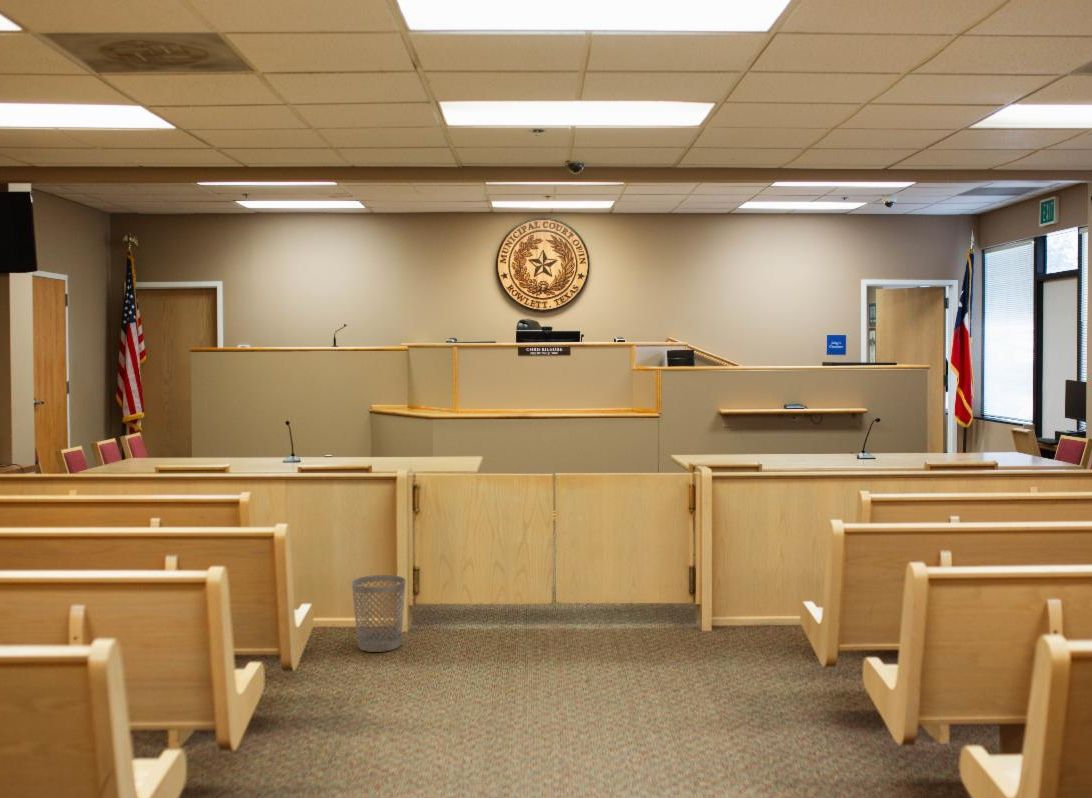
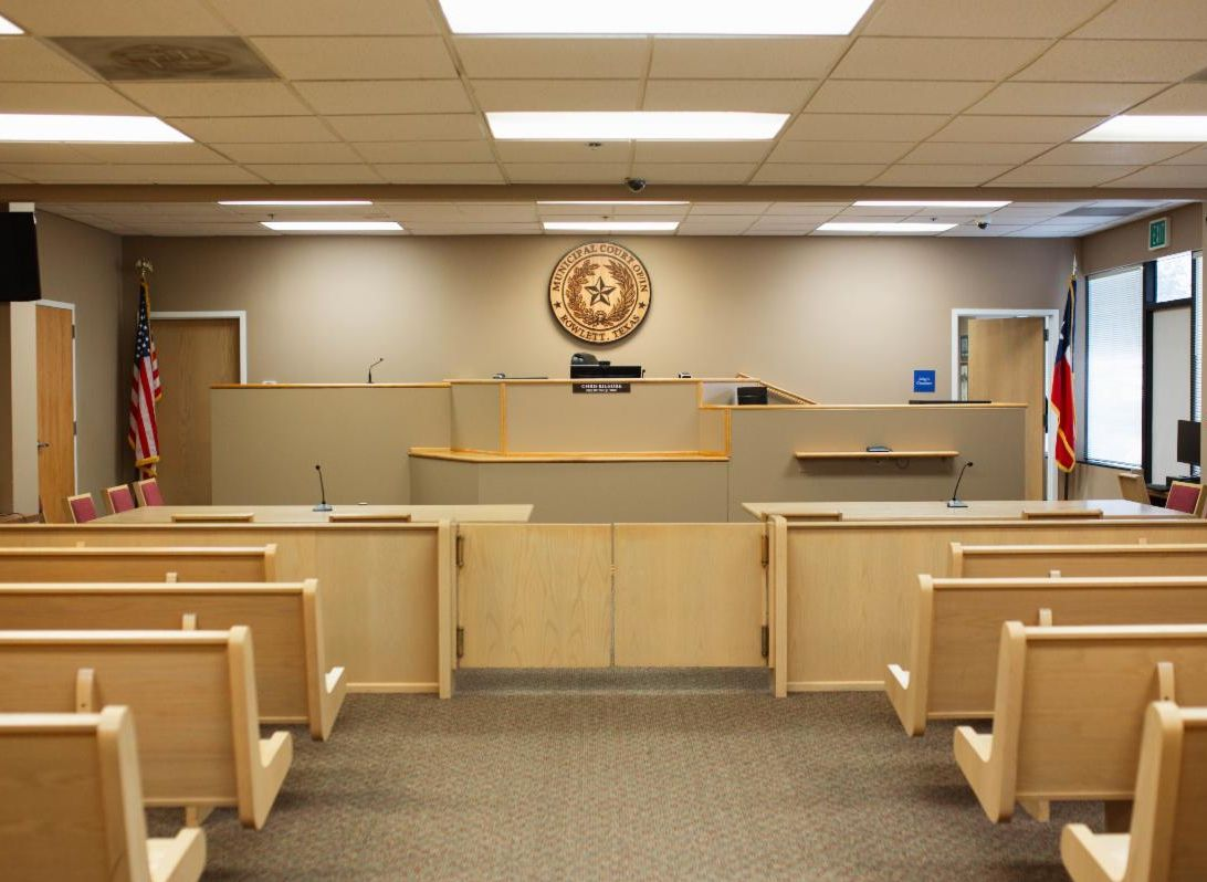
- wastebasket [351,574,407,653]
